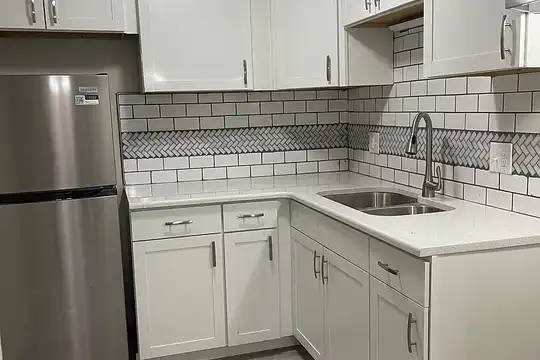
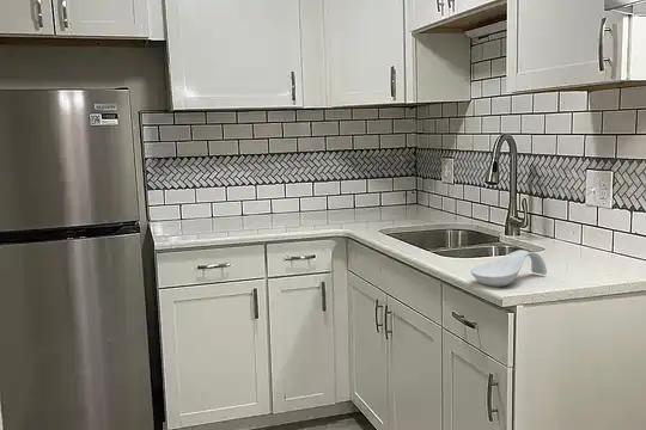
+ spoon rest [470,248,548,288]
